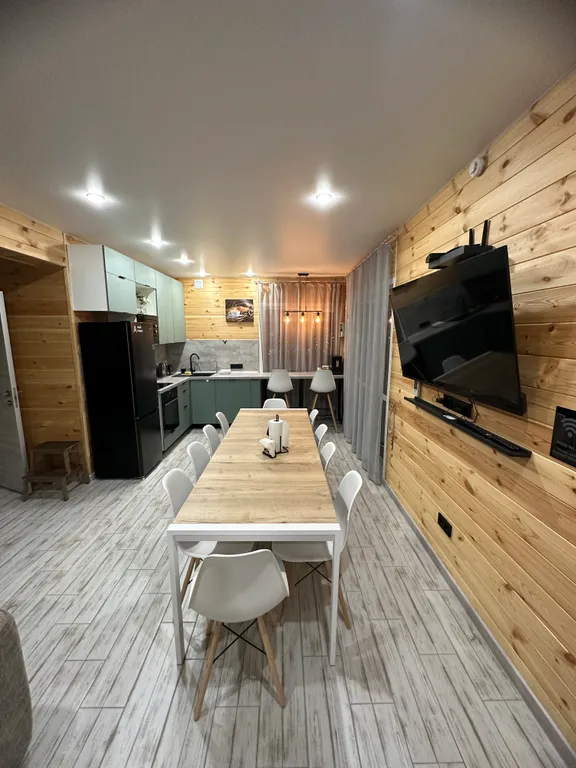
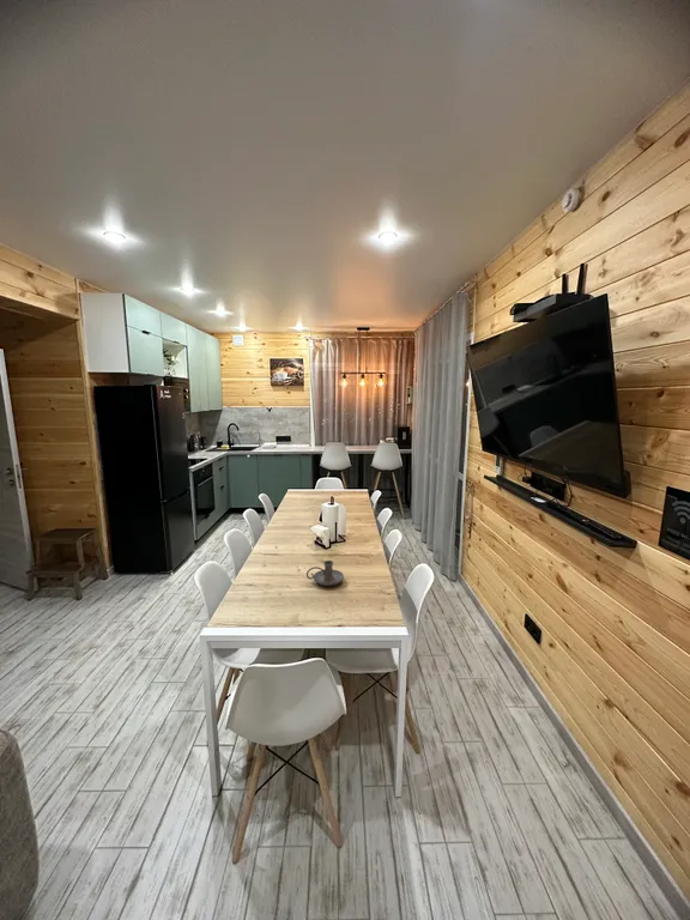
+ candle holder [305,559,345,587]
